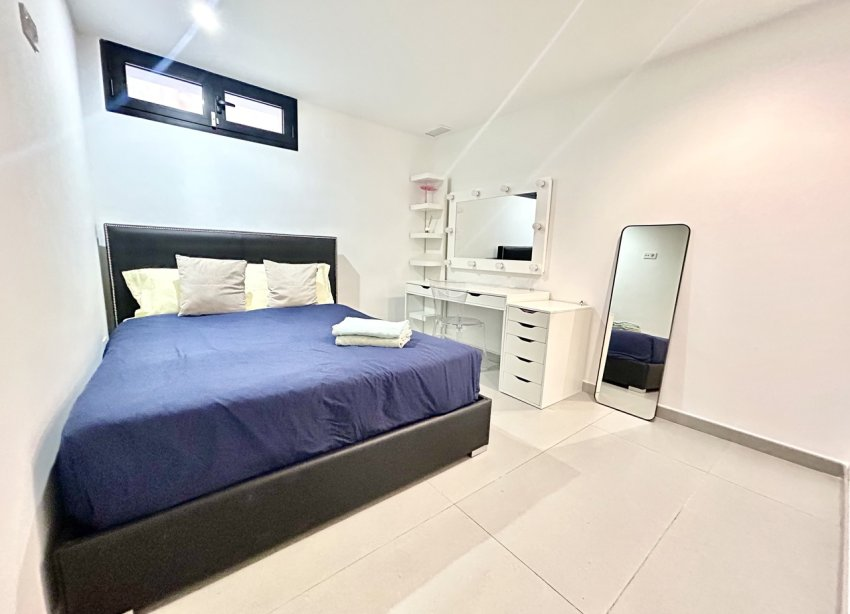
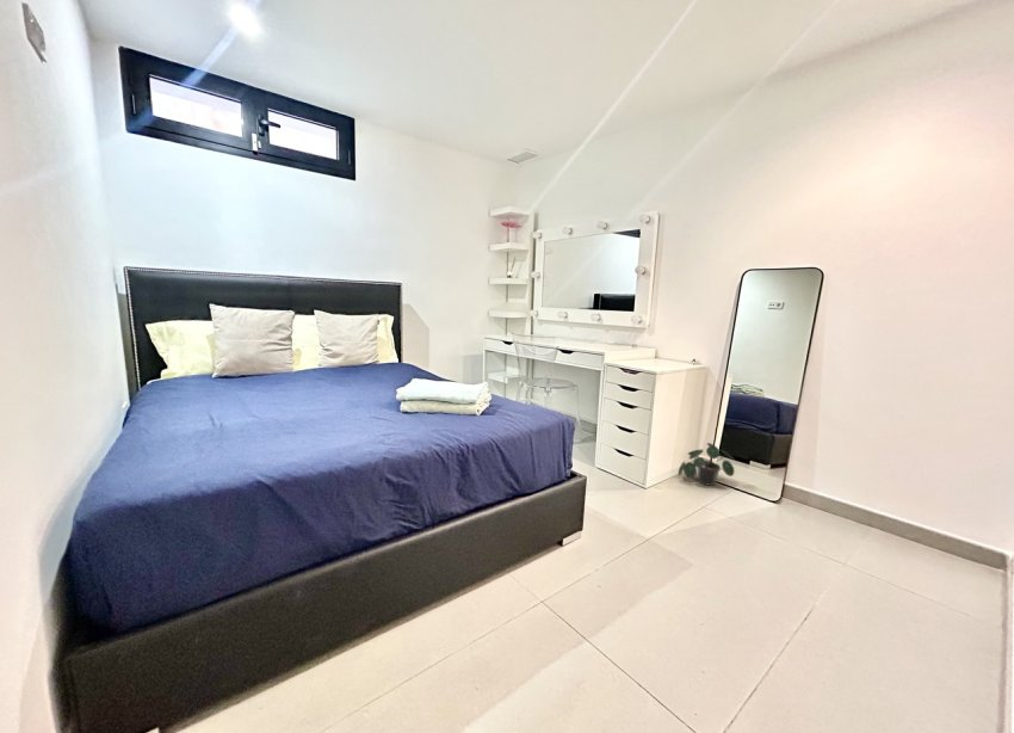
+ potted plant [678,442,736,487]
